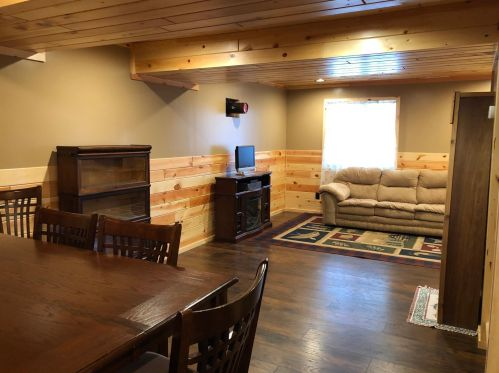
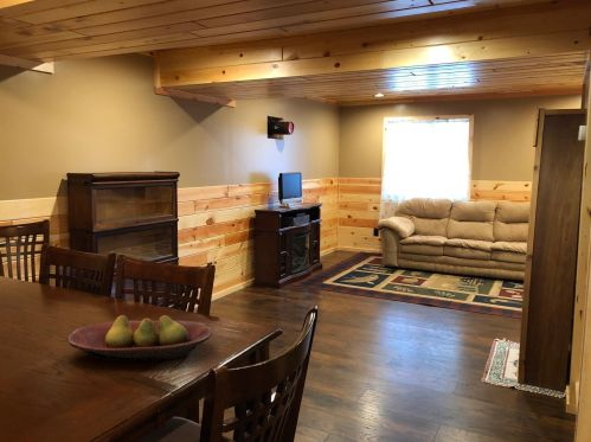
+ fruit bowl [66,314,213,363]
